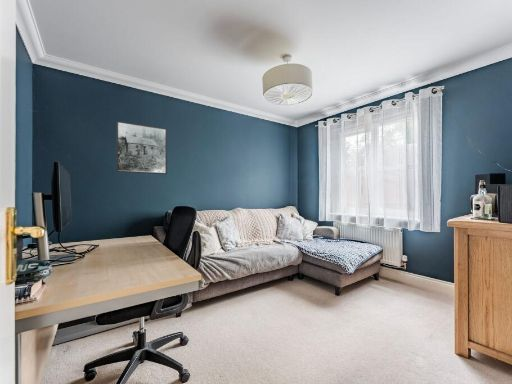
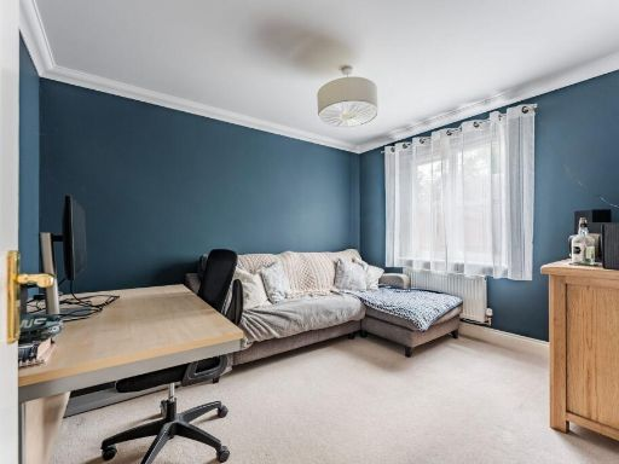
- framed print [115,120,168,175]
